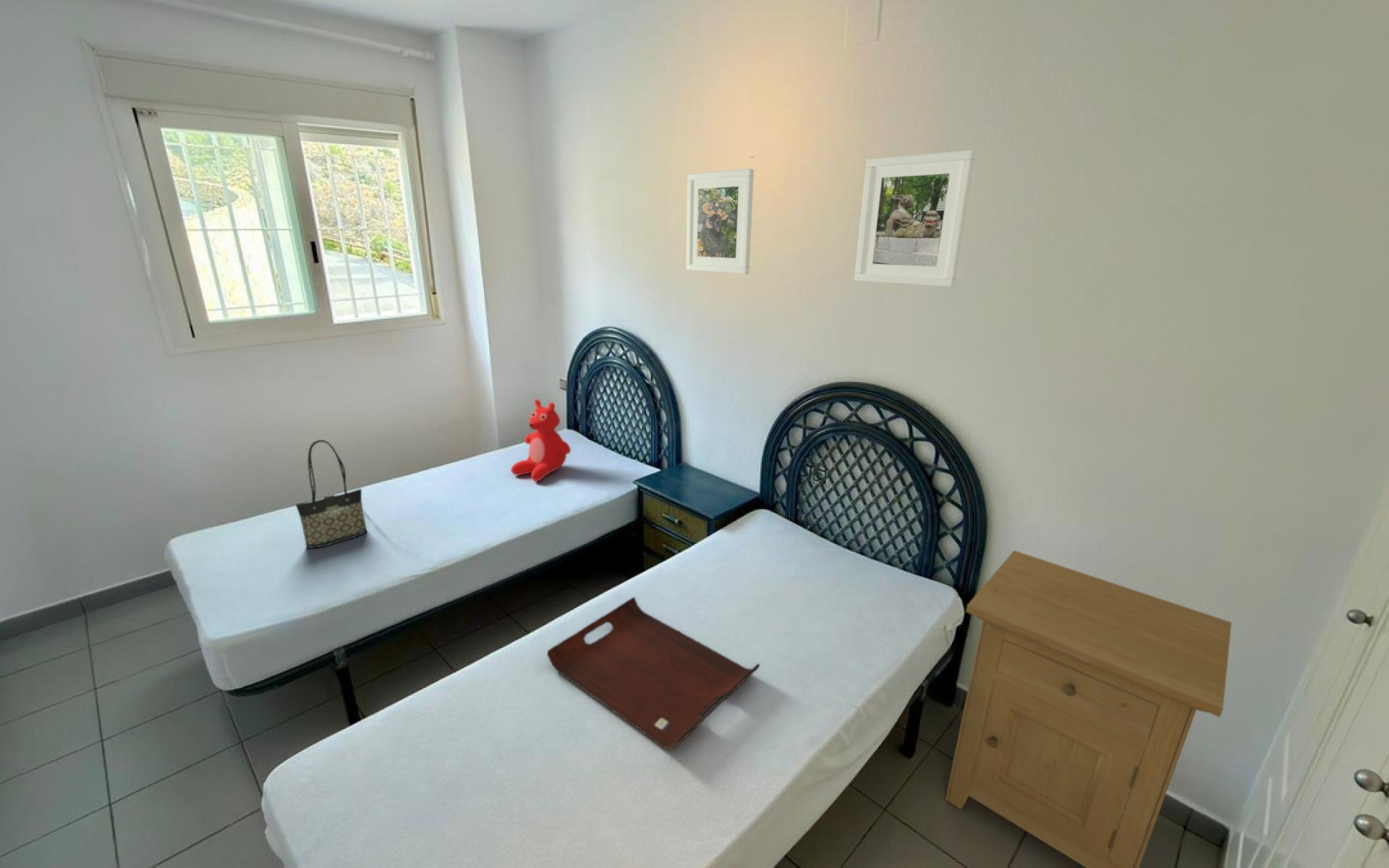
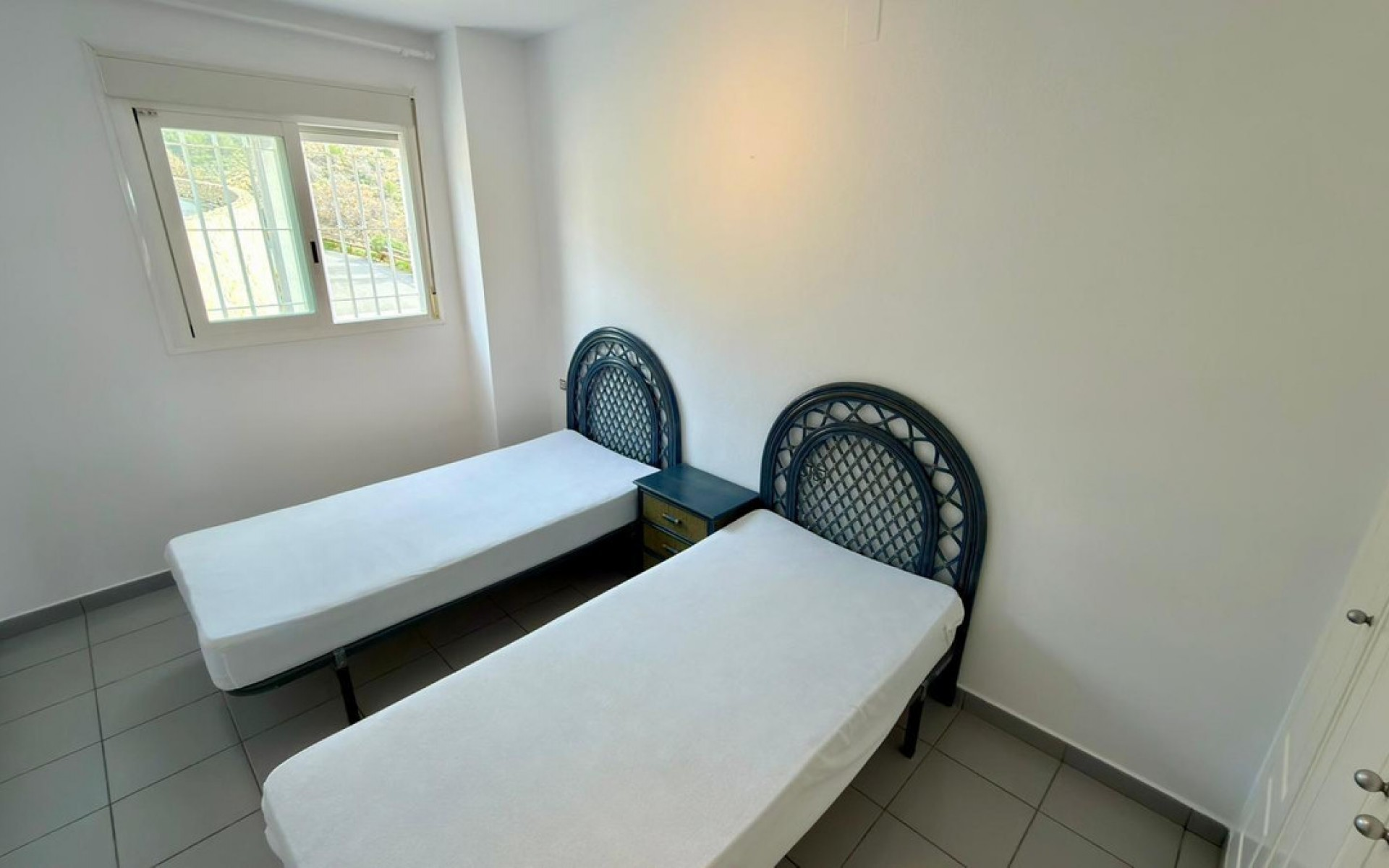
- tote bag [295,439,368,549]
- nightstand [945,550,1232,868]
- teddy bear [510,399,572,482]
- serving tray [546,596,760,751]
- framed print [854,149,976,288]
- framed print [686,168,755,275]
